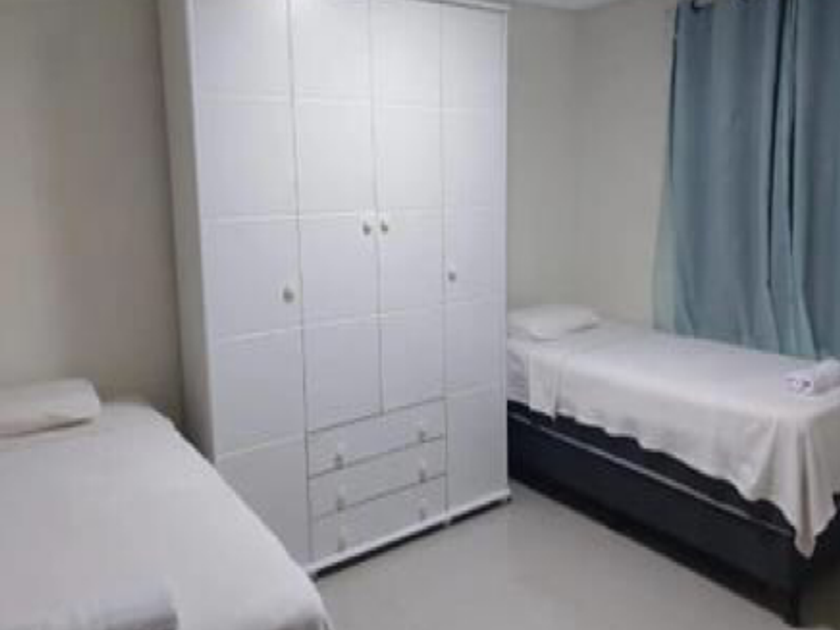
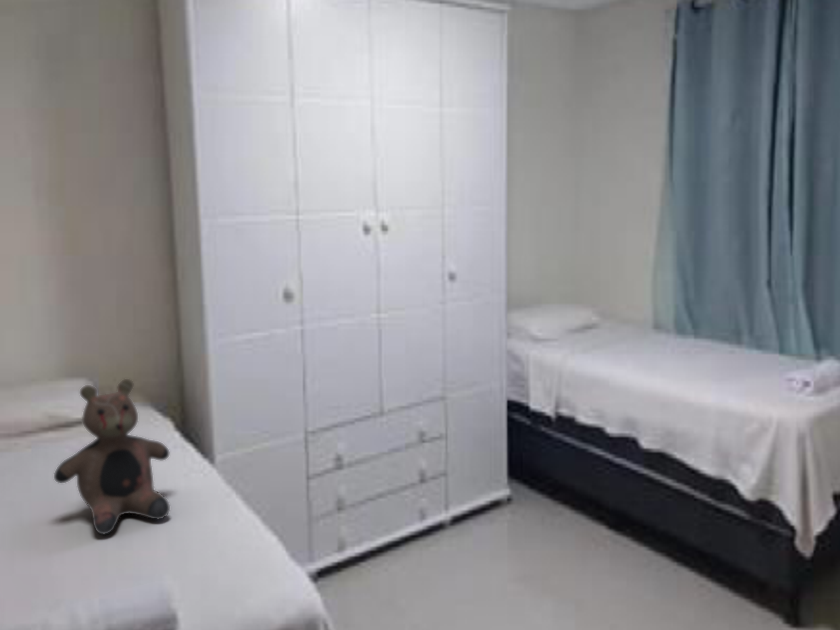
+ teddy bear [53,378,171,535]
